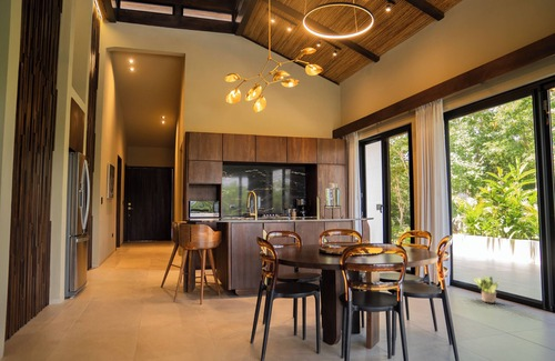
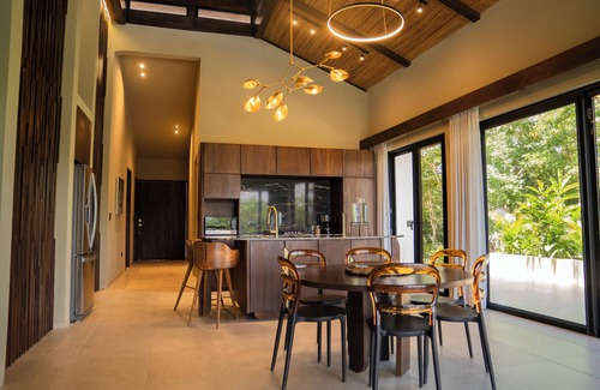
- potted plant [473,275,502,304]
